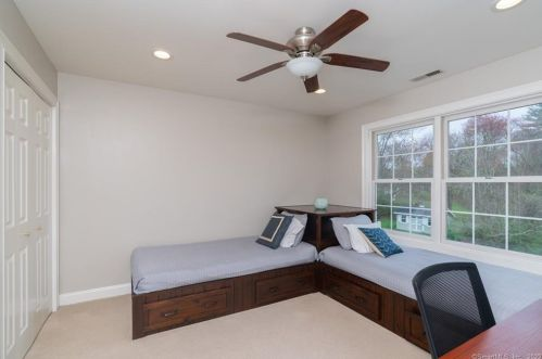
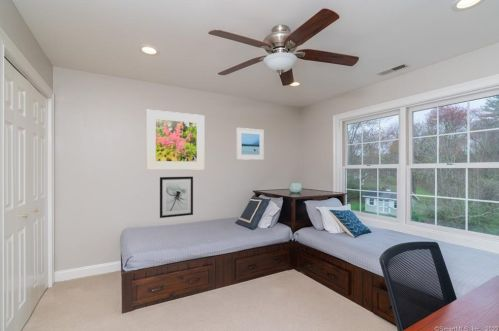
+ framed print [236,127,265,161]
+ wall art [159,176,194,219]
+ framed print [145,109,206,171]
